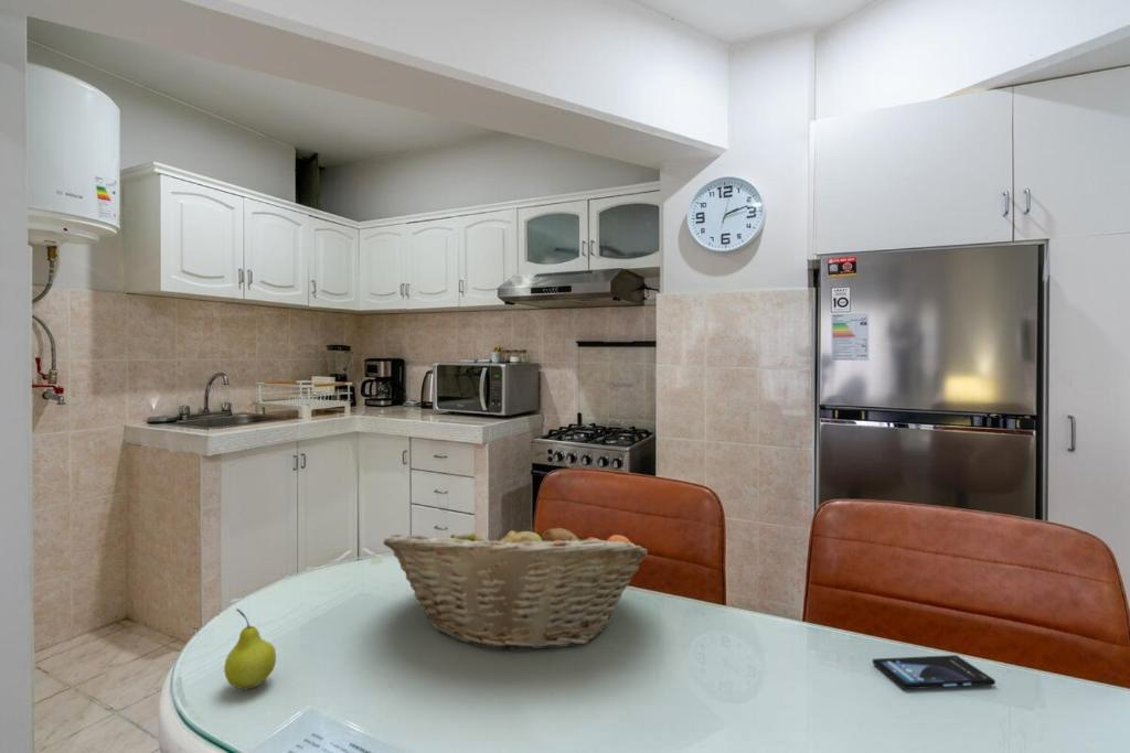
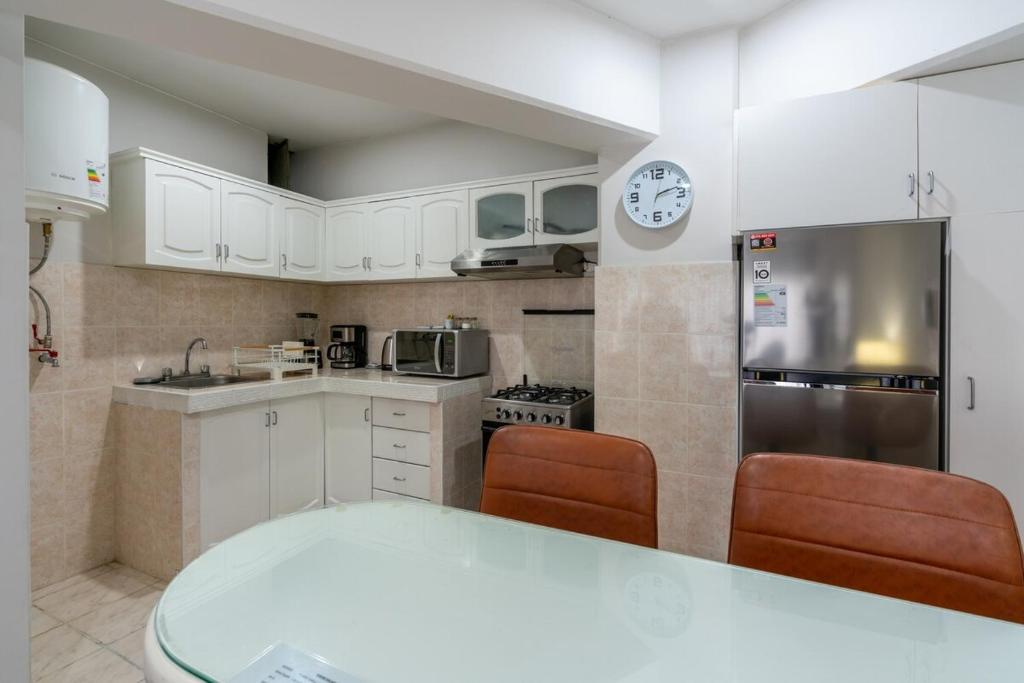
- smartphone [872,654,996,690]
- fruit basket [383,516,649,652]
- fruit [223,607,277,690]
